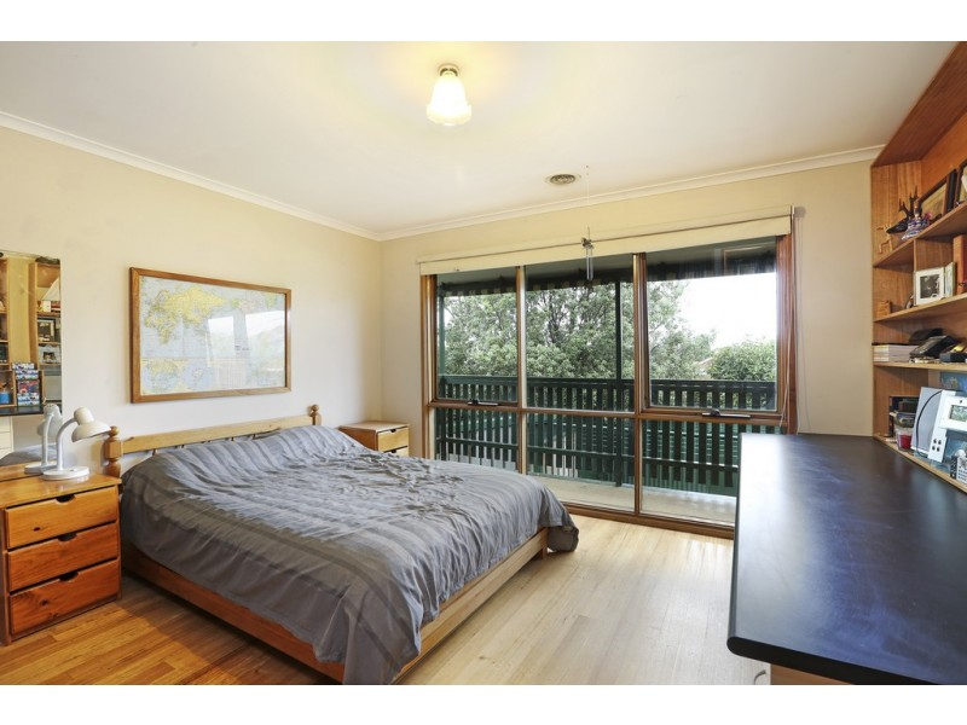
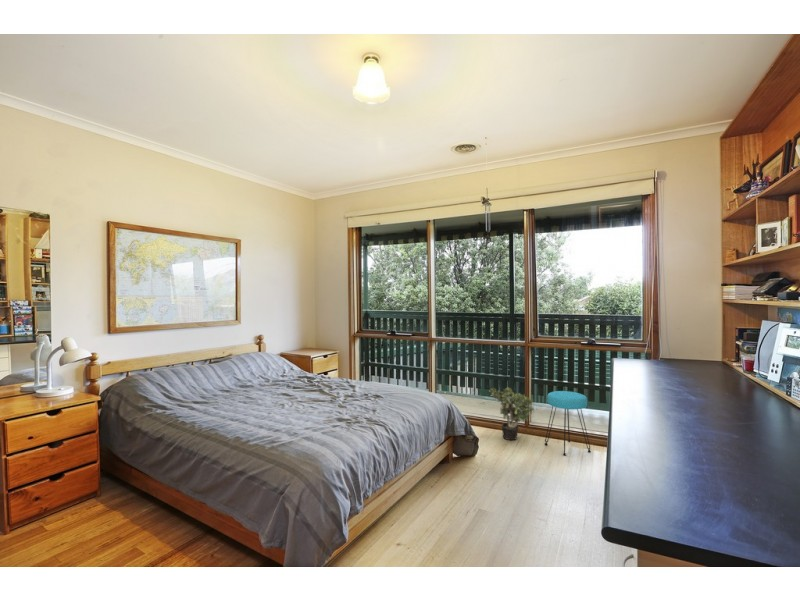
+ potted plant [488,386,536,441]
+ stool [544,390,592,456]
